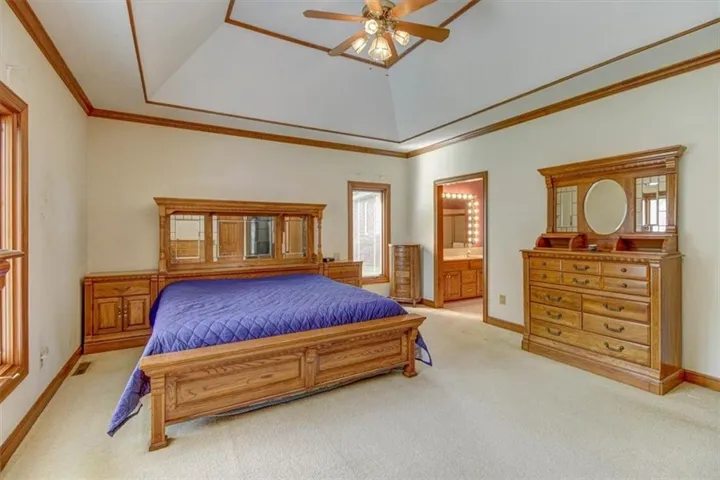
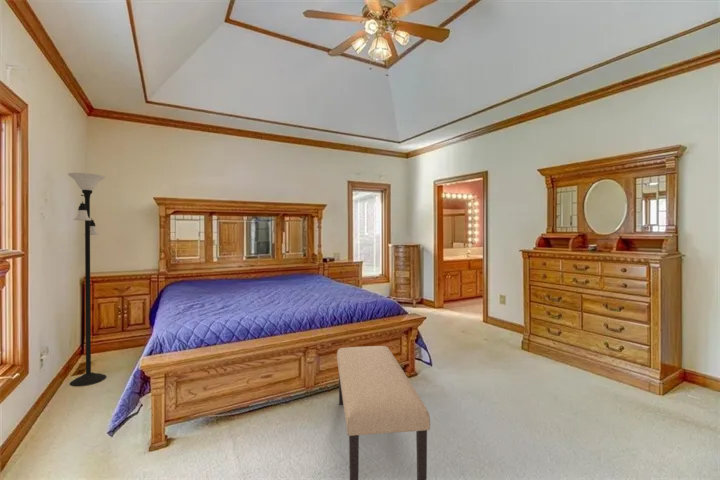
+ bench [336,345,431,480]
+ floor lamp [67,172,108,387]
